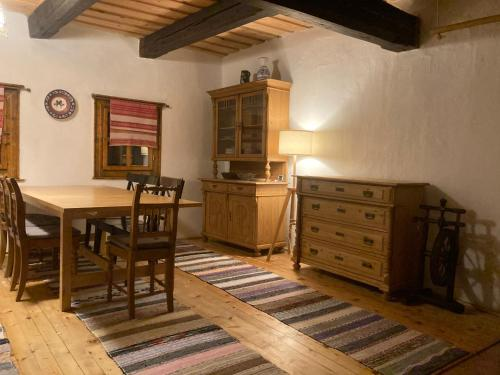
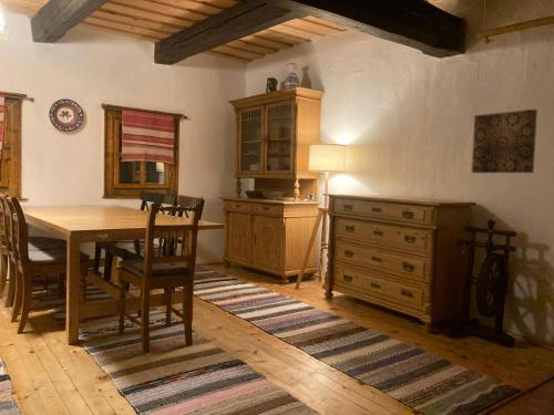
+ wall art [471,108,538,174]
